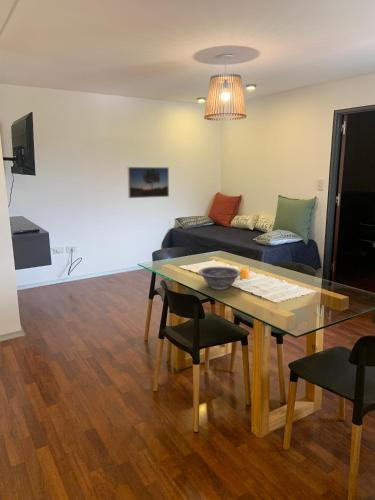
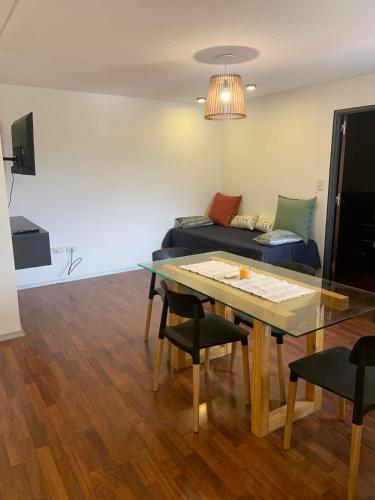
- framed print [127,166,170,199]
- decorative bowl [198,266,242,291]
